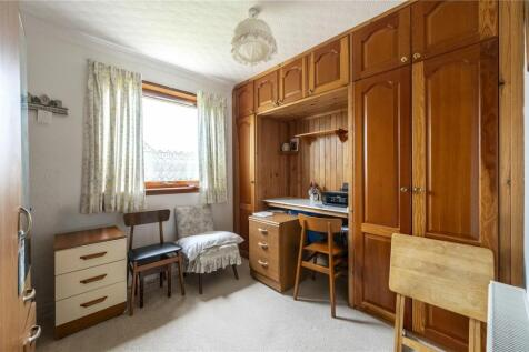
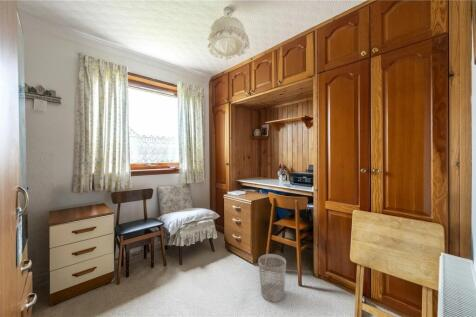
+ wastebasket [257,253,287,303]
